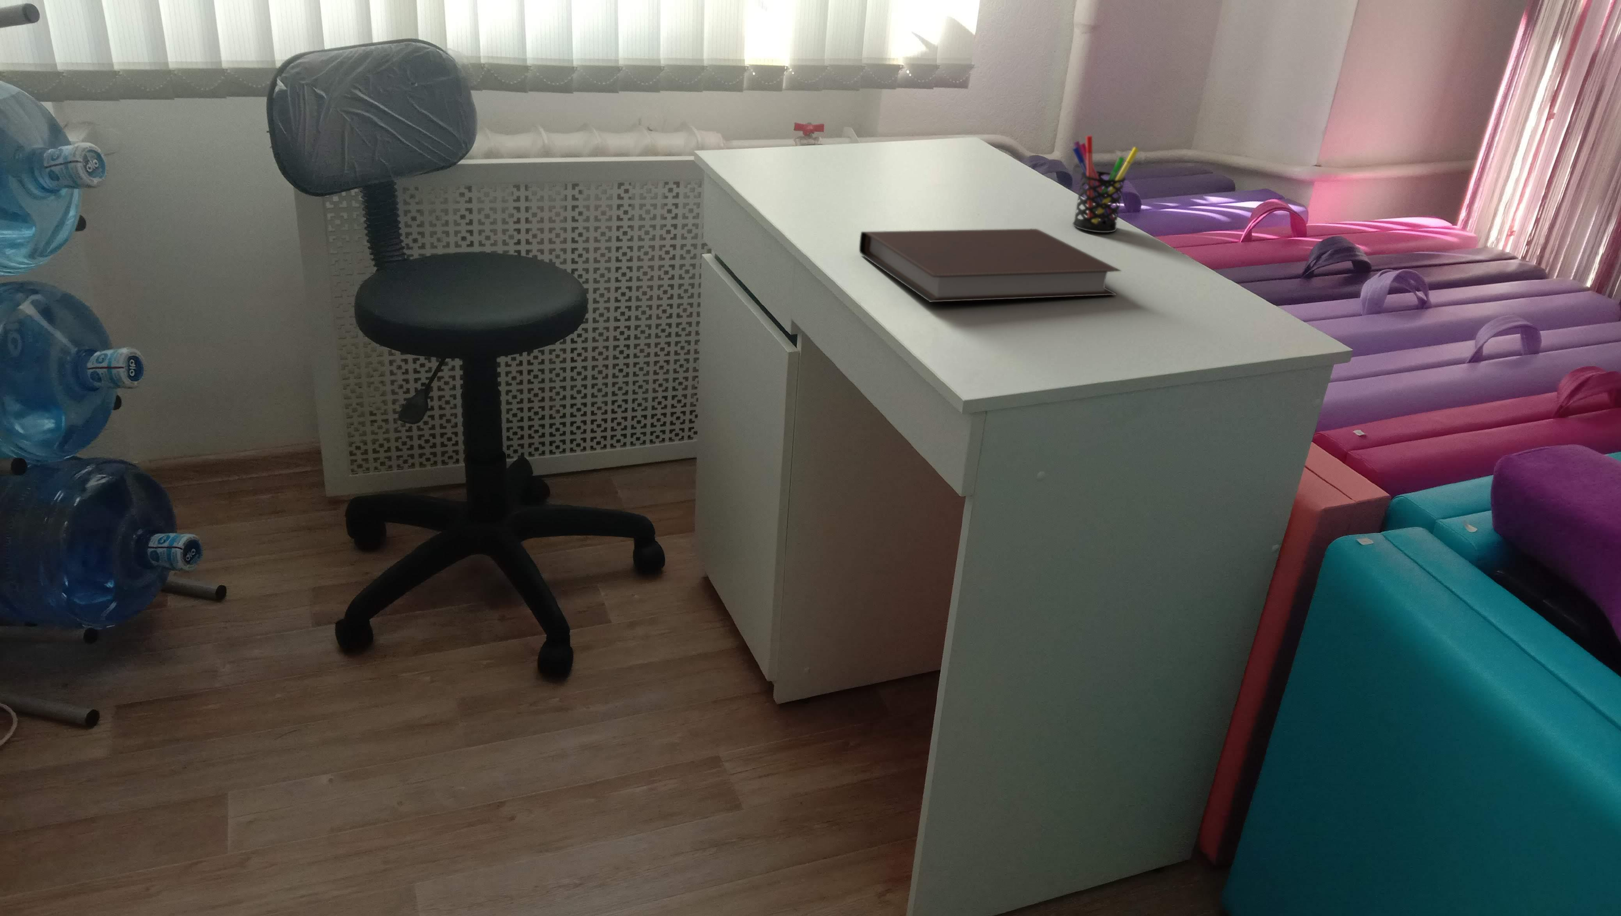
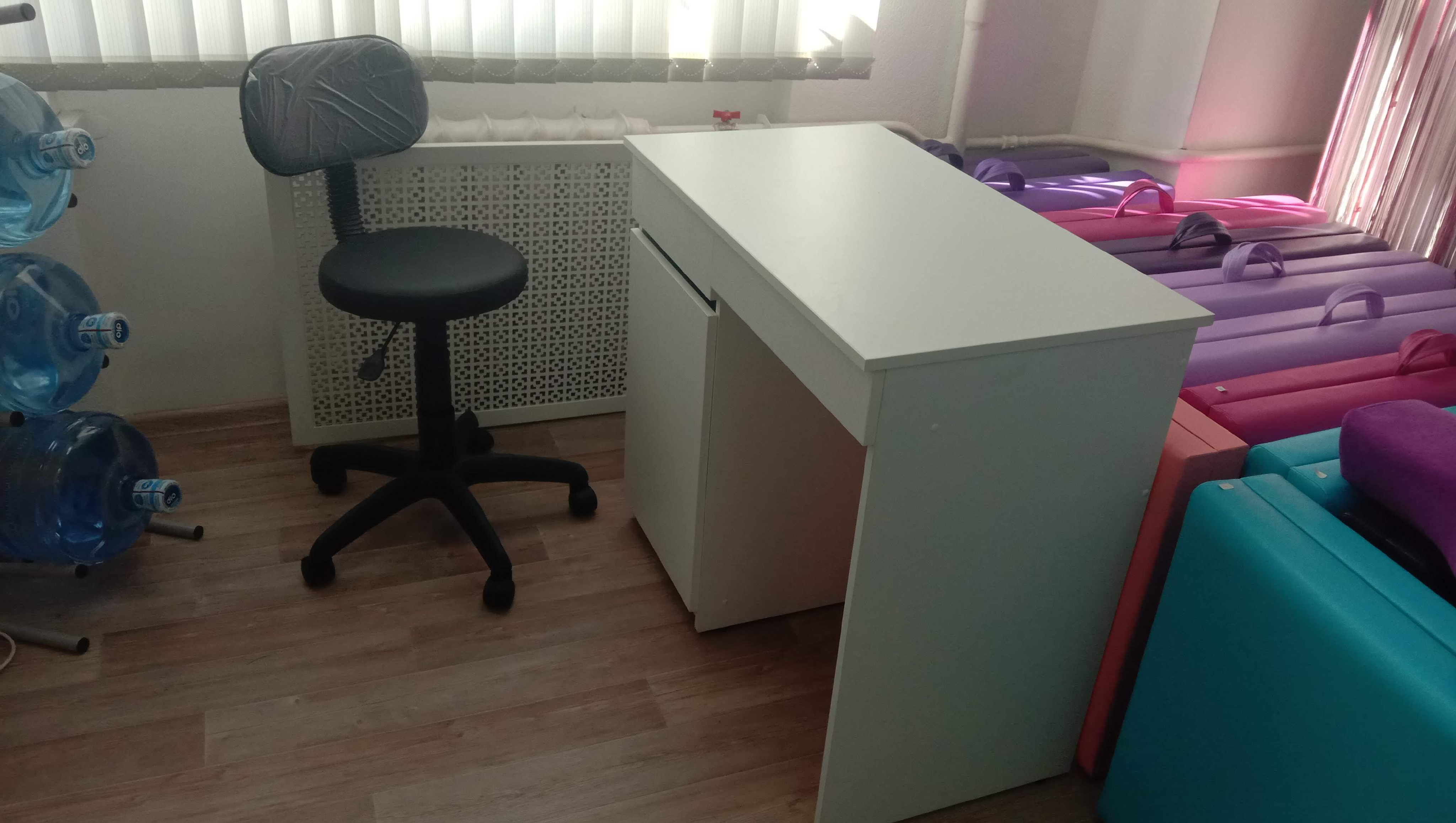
- notebook [858,228,1121,303]
- pen holder [1072,136,1139,233]
